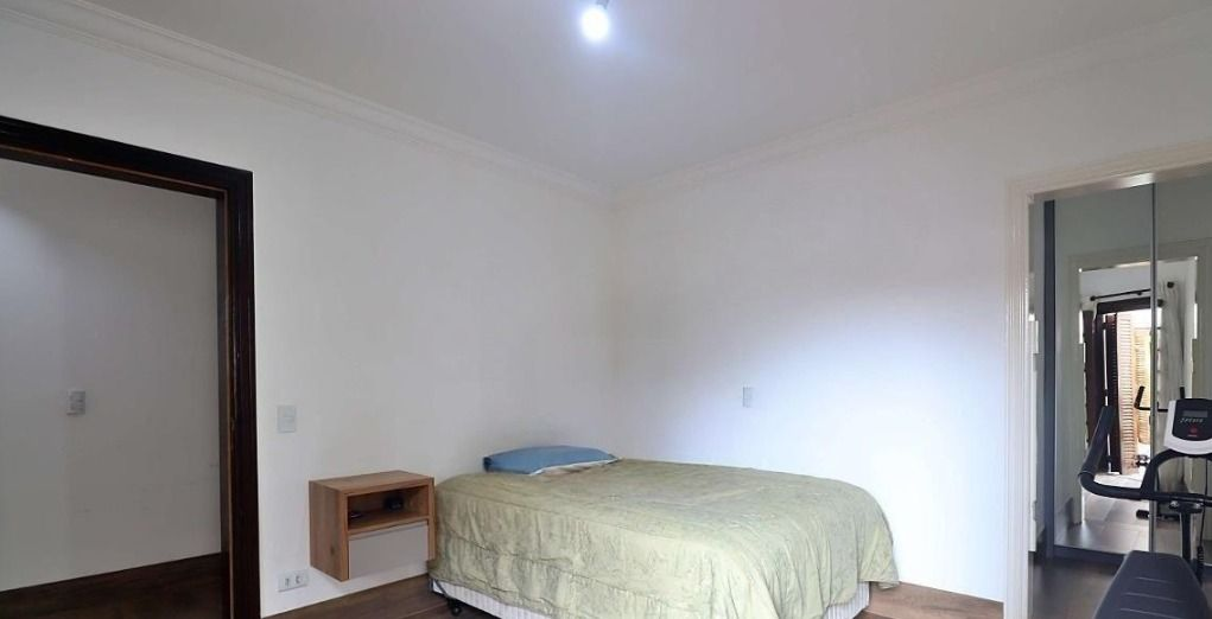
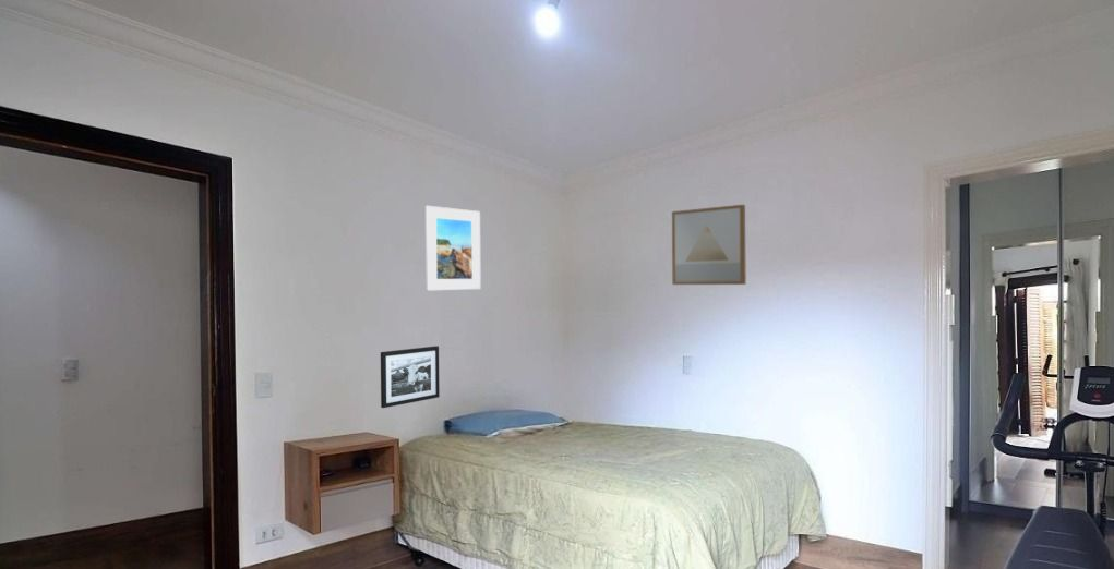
+ wall art [671,204,747,286]
+ picture frame [380,344,441,409]
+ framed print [424,205,482,291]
